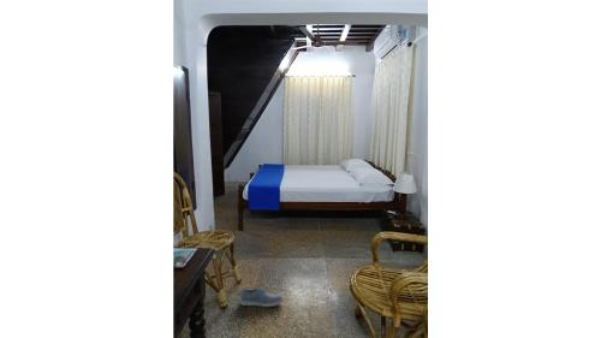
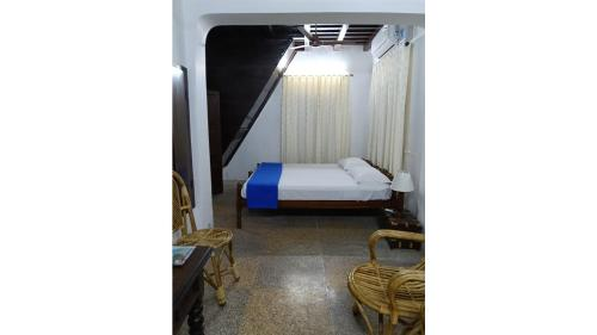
- shoe [239,286,285,308]
